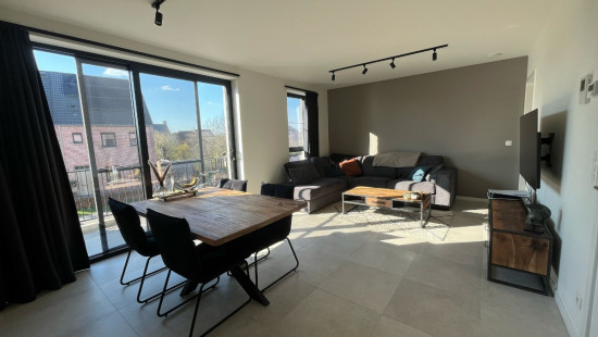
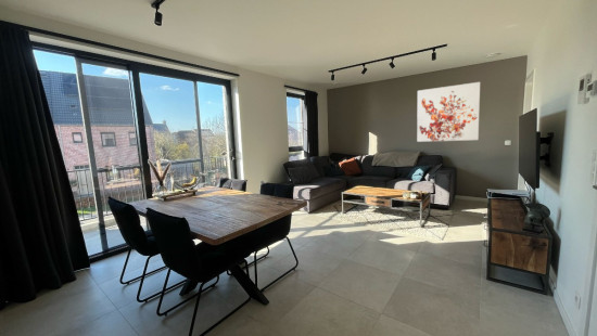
+ wall art [416,81,481,143]
